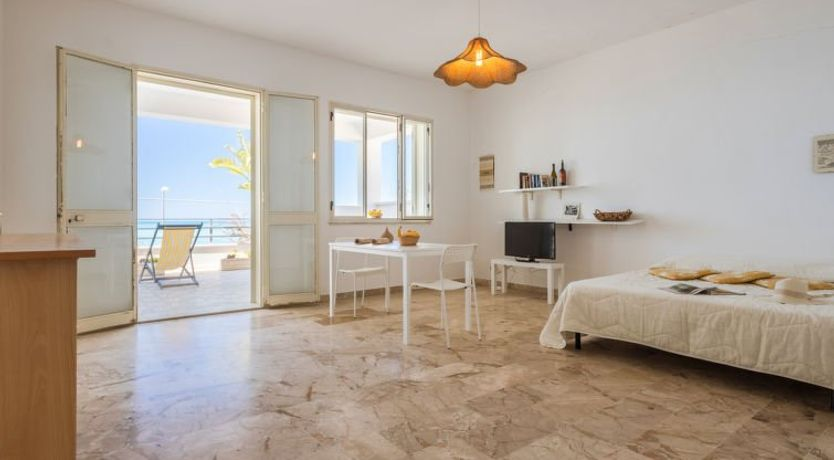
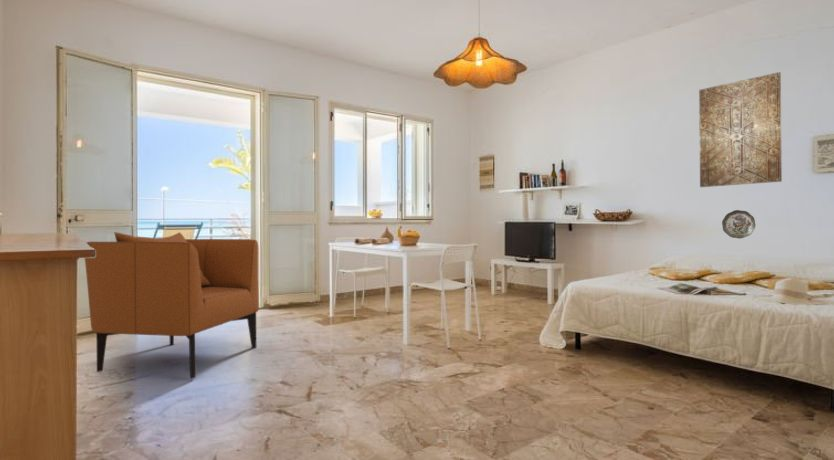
+ decorative plate [721,209,756,239]
+ armchair [84,231,260,380]
+ wall art [698,71,783,188]
